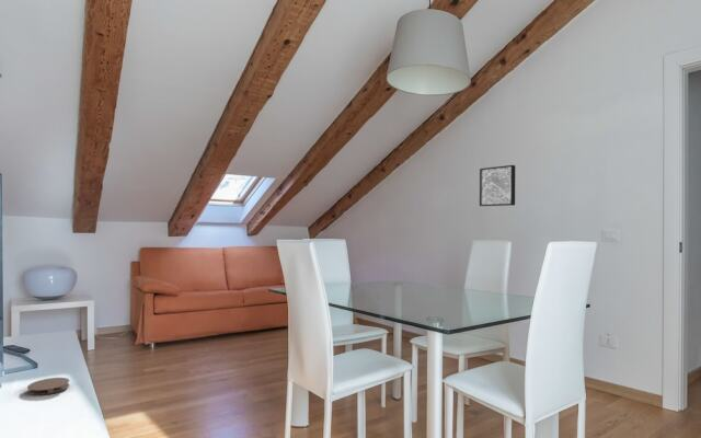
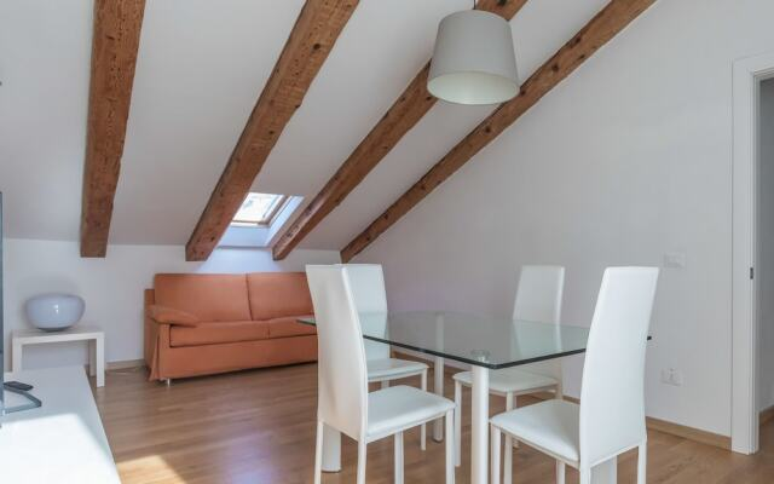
- wall art [479,164,516,207]
- coaster [26,377,70,396]
